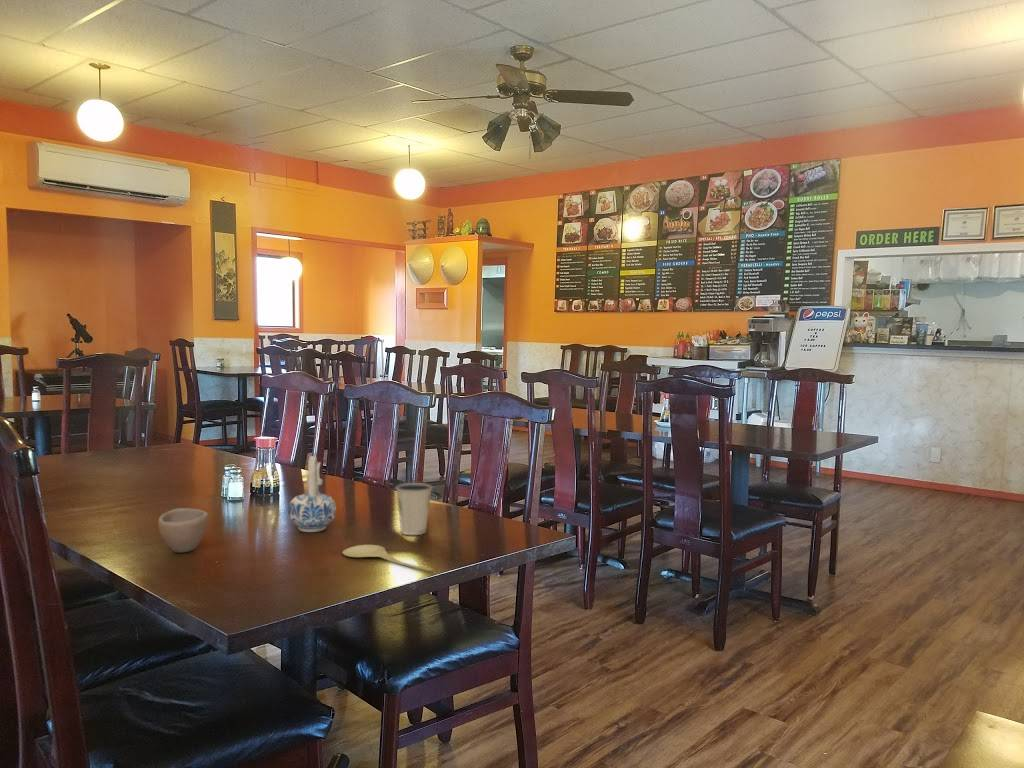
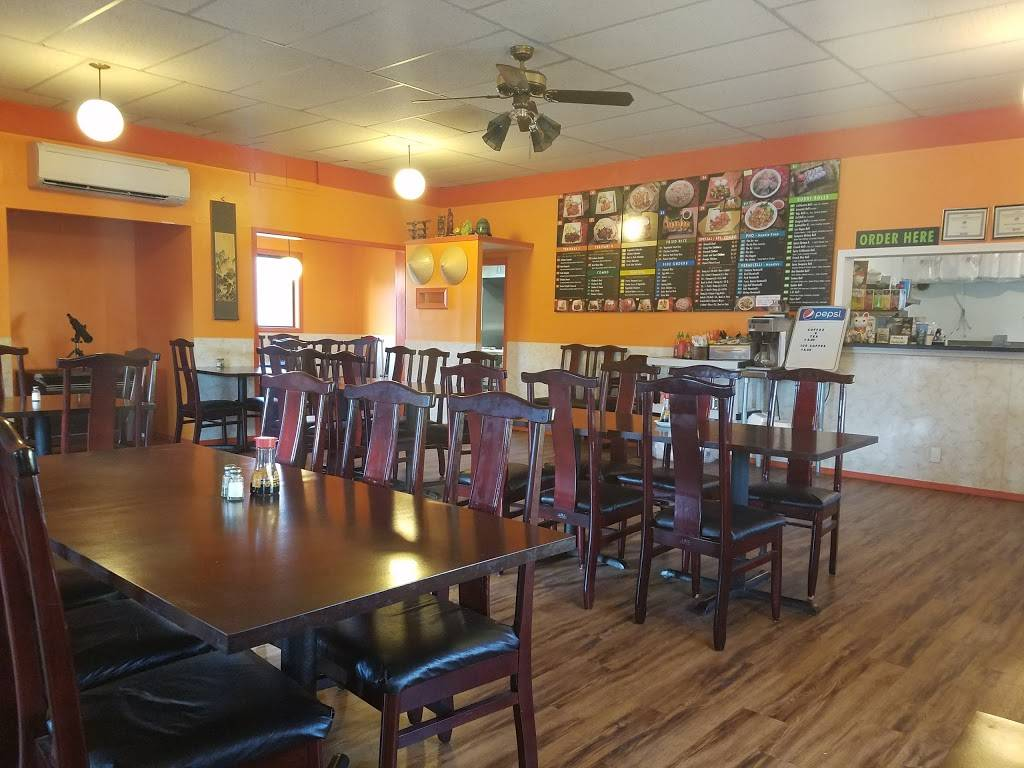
- spoon [342,544,434,572]
- cup [157,507,209,554]
- dixie cup [395,482,433,536]
- ceramic pitcher [288,455,337,533]
